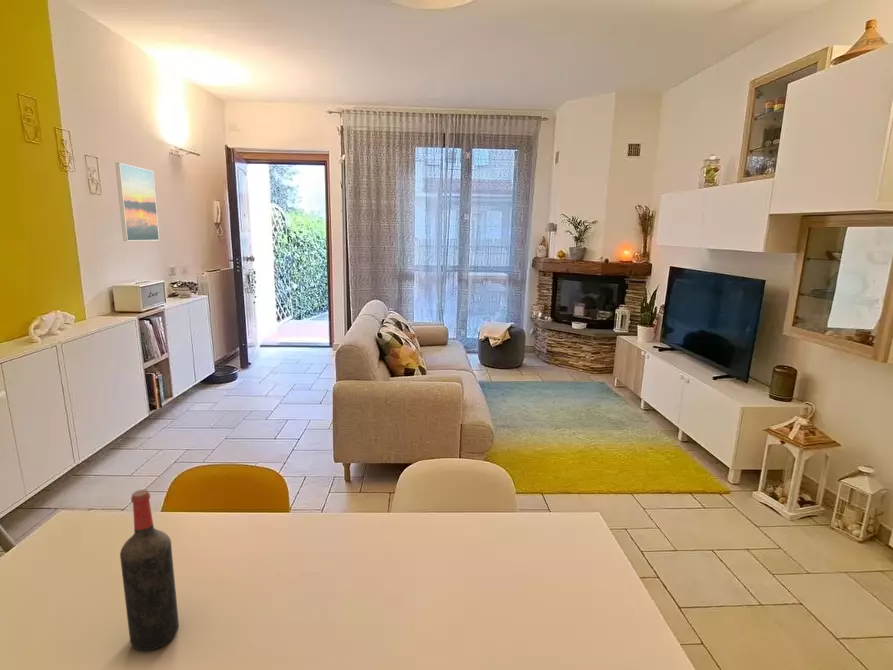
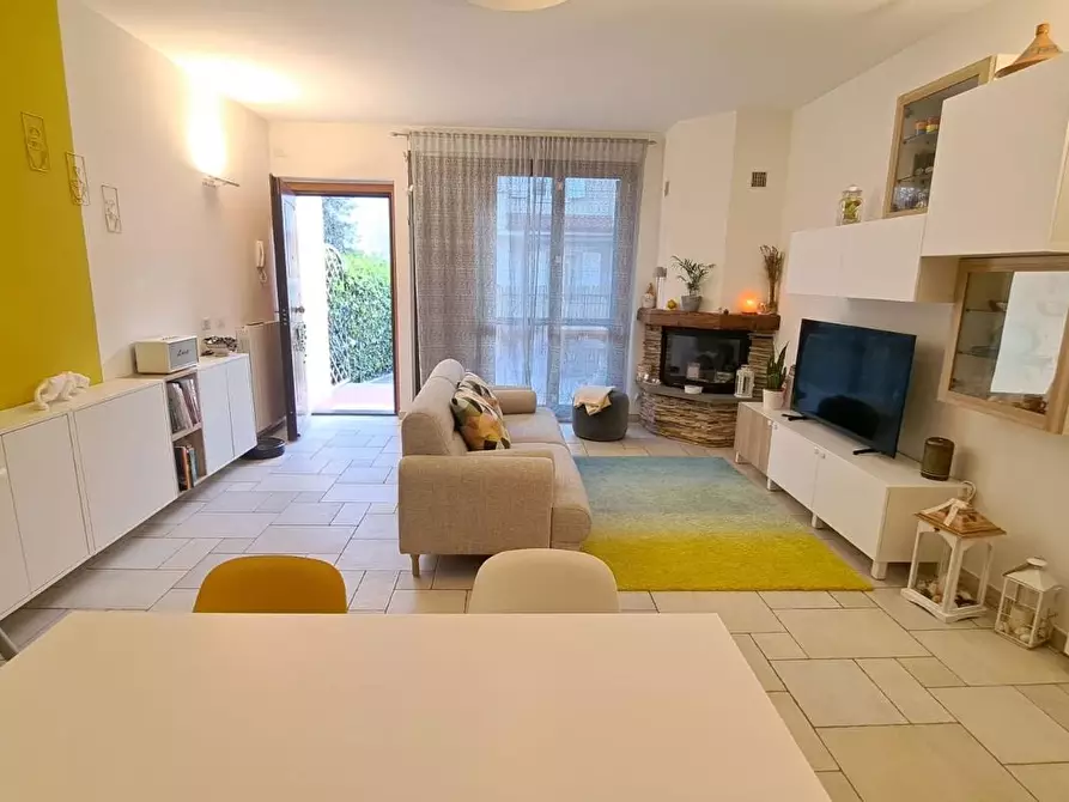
- wine bottle [119,489,180,652]
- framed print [114,162,160,242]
